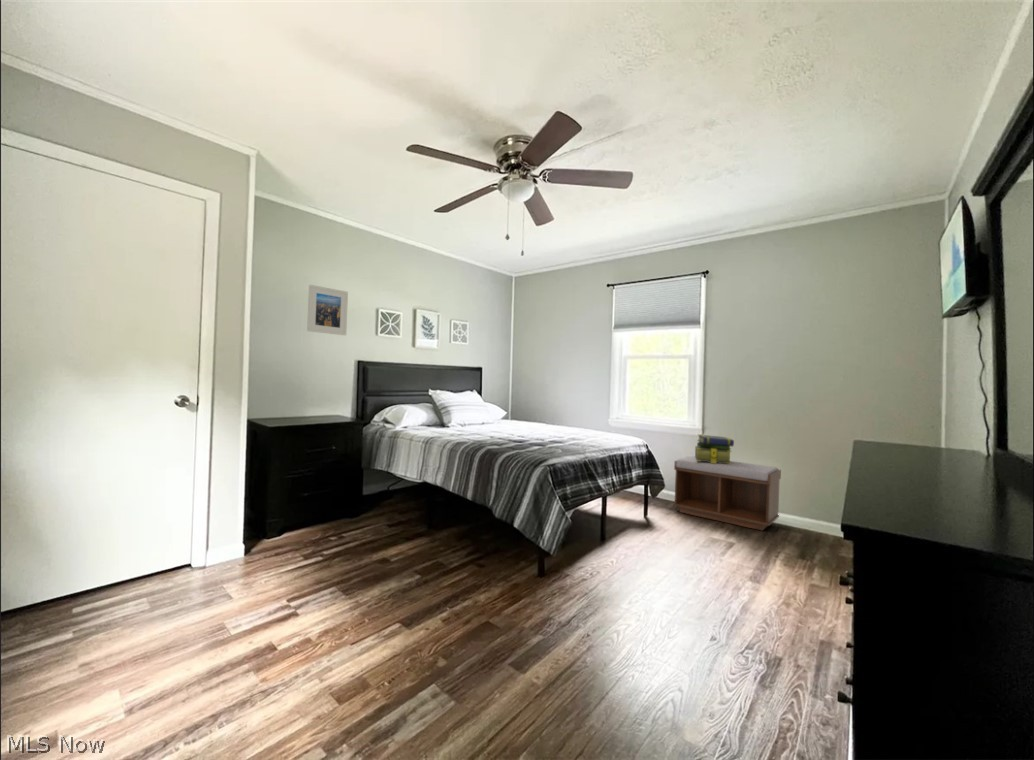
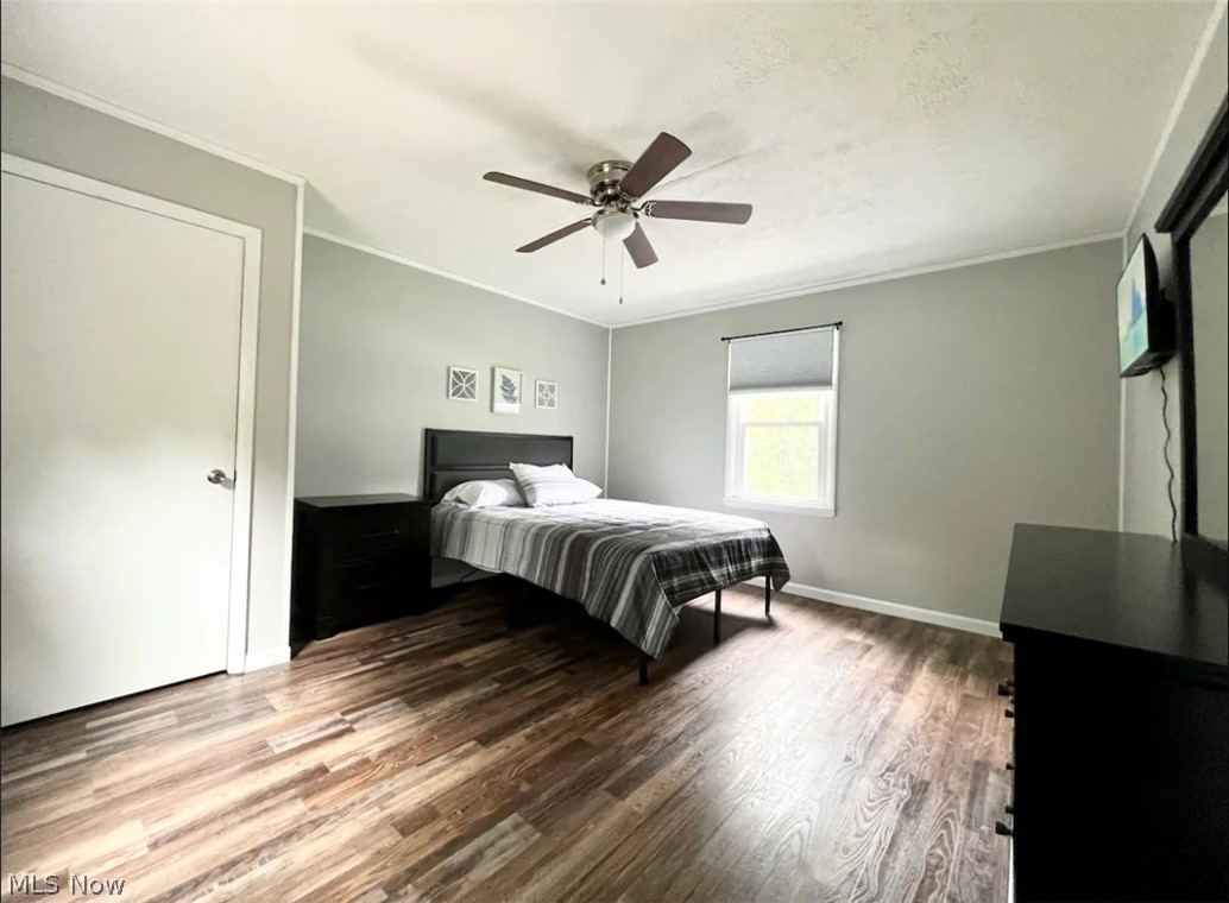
- stack of books [694,434,735,464]
- bench [672,455,782,532]
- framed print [306,284,349,336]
